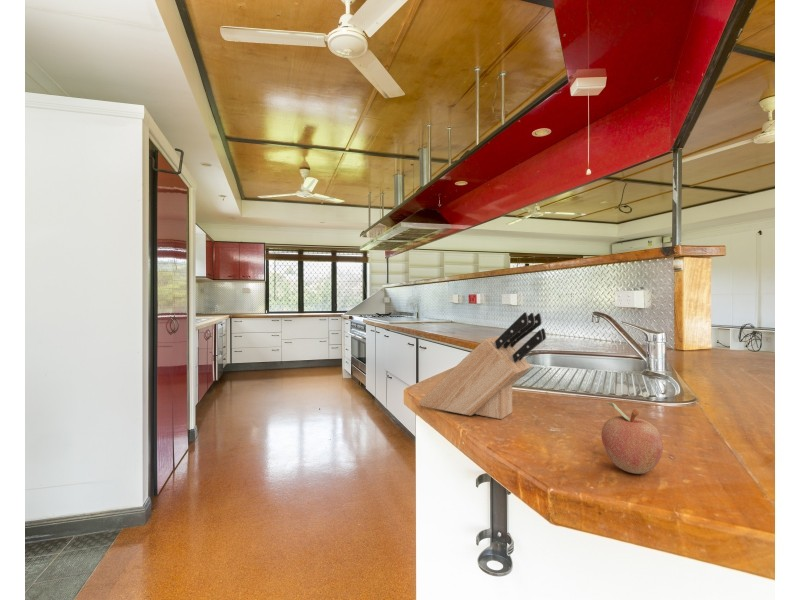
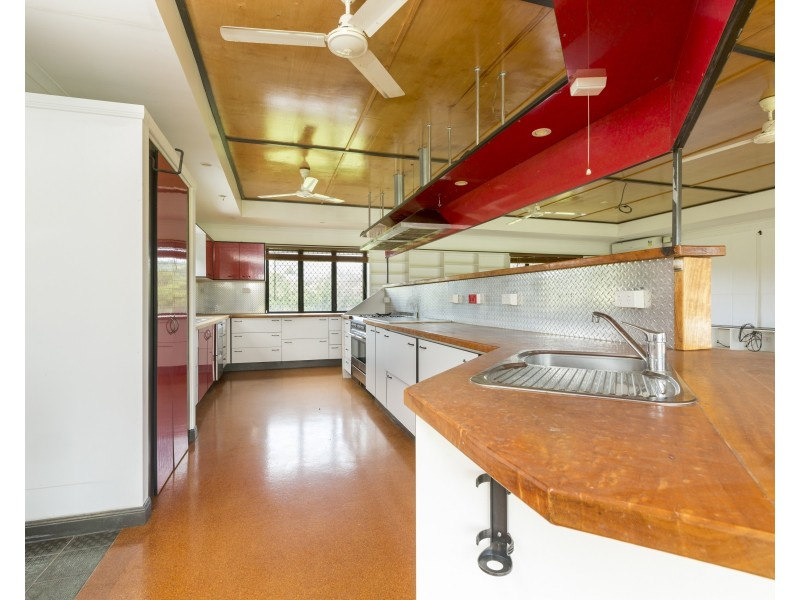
- fruit [601,401,664,475]
- knife block [418,311,547,420]
